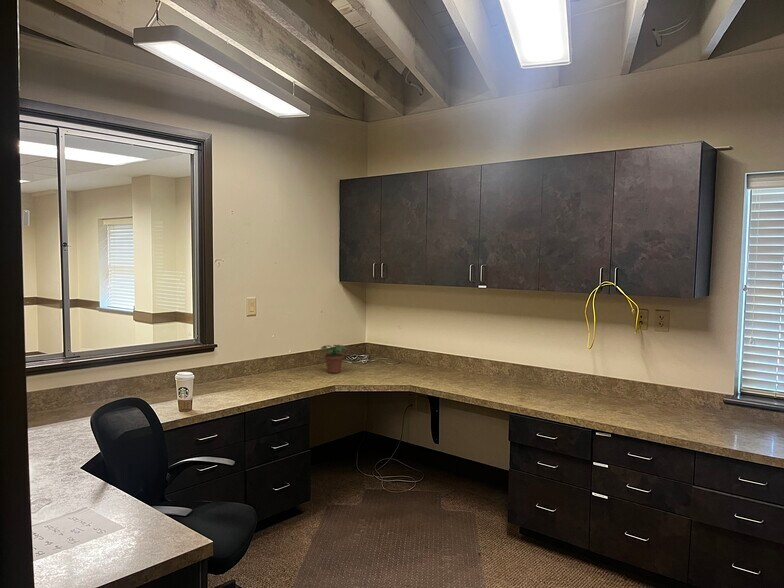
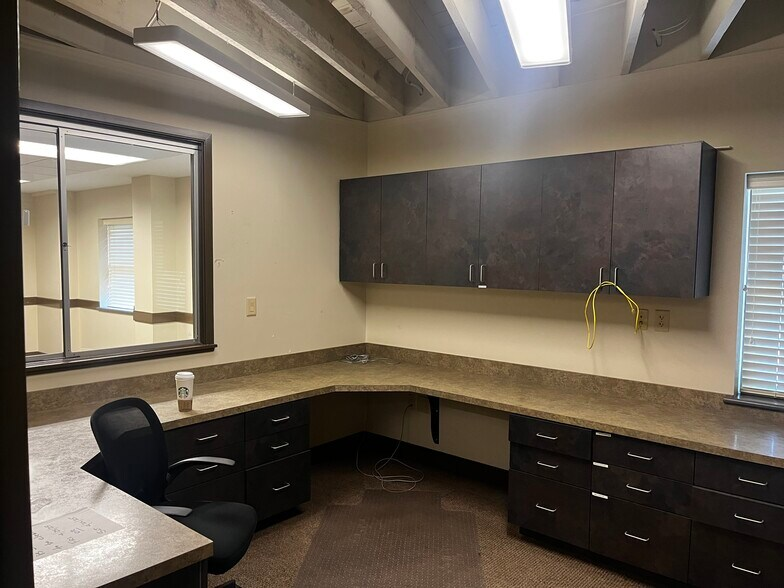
- potted plant [320,344,348,374]
